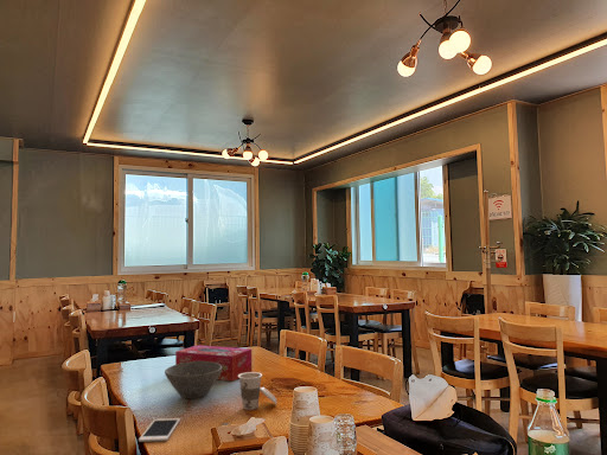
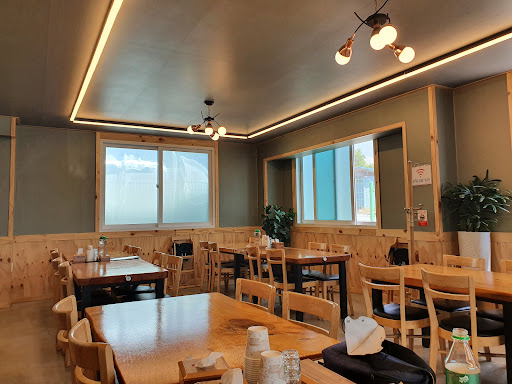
- tissue box [174,344,253,383]
- cell phone [138,417,181,443]
- cup [238,371,279,411]
- bowl [164,361,222,399]
